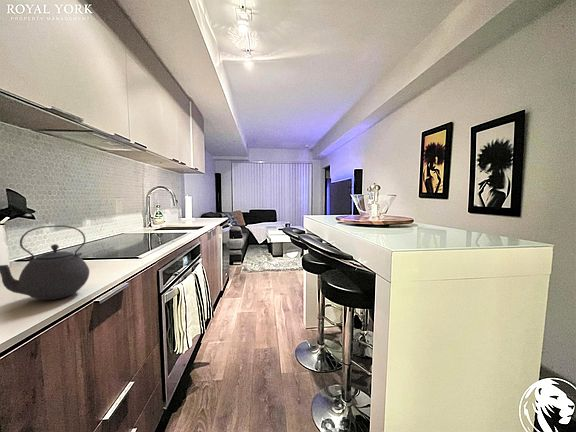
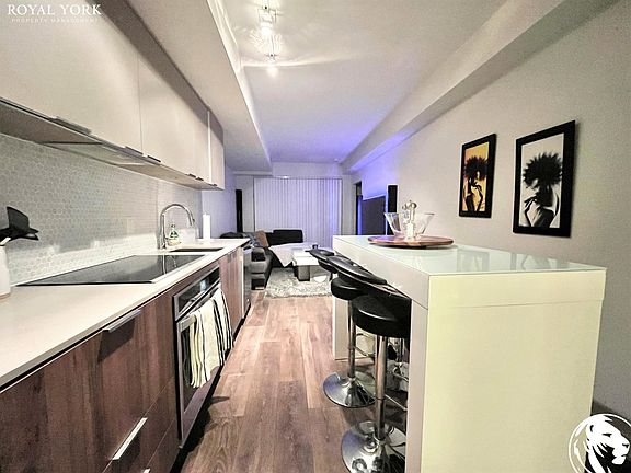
- kettle [0,225,90,301]
